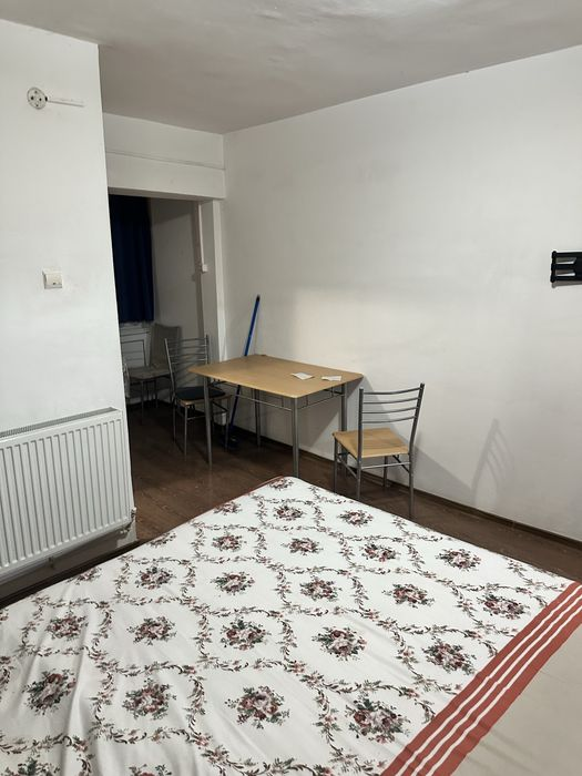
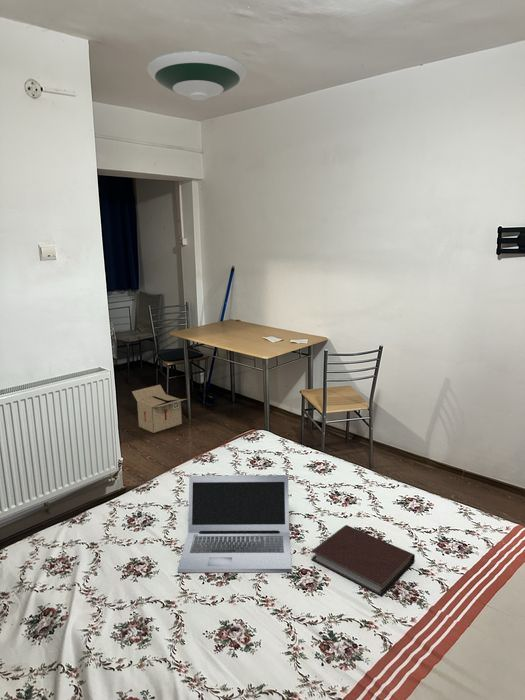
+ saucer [146,50,248,101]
+ cardboard box [131,384,187,434]
+ laptop [177,474,293,573]
+ notebook [310,524,416,597]
